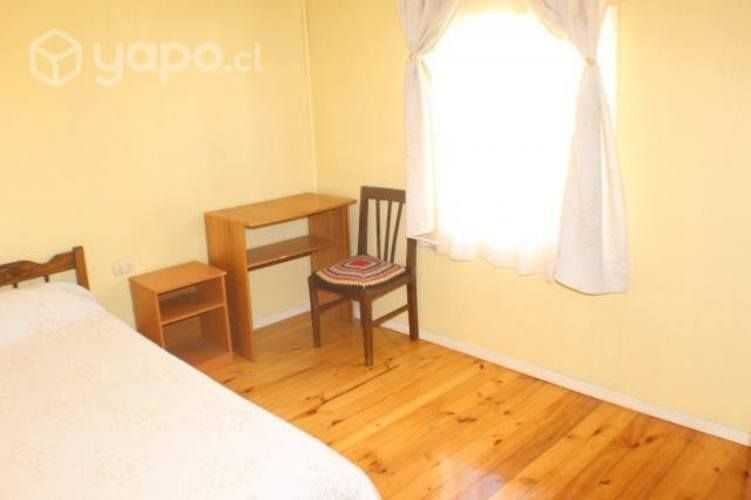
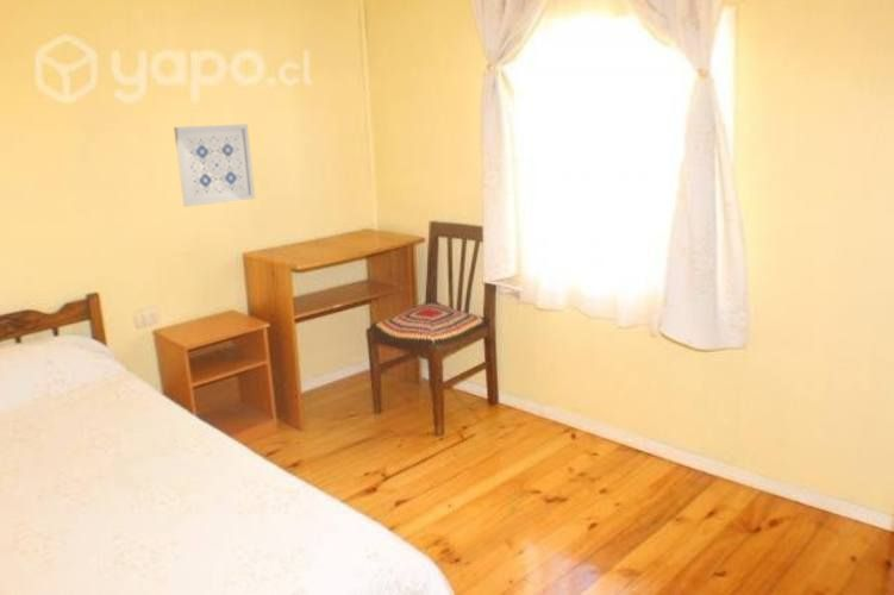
+ wall art [173,123,256,208]
